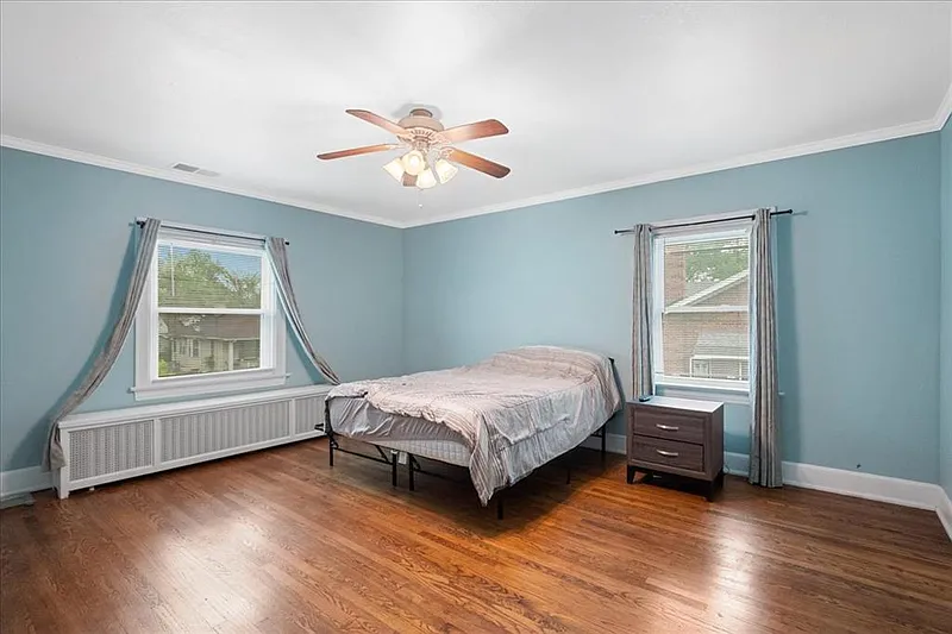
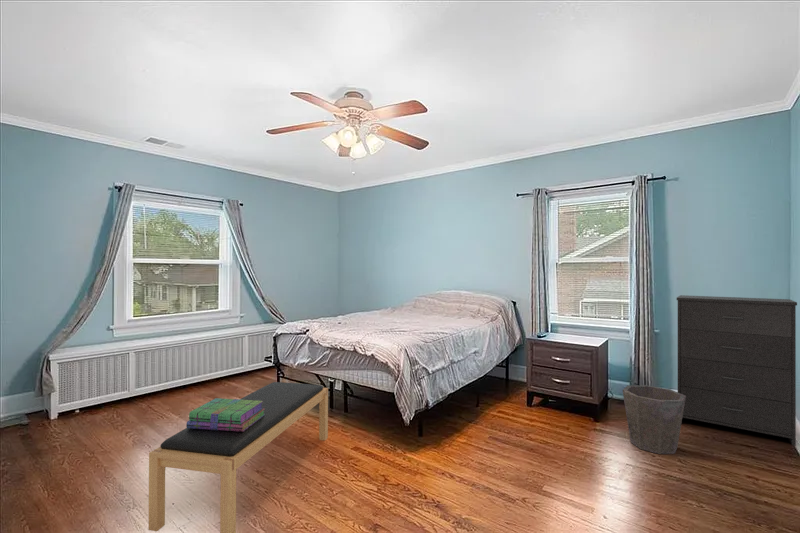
+ waste bin [622,384,686,455]
+ bench [147,381,329,533]
+ dresser [676,294,798,447]
+ stack of books [185,397,265,432]
